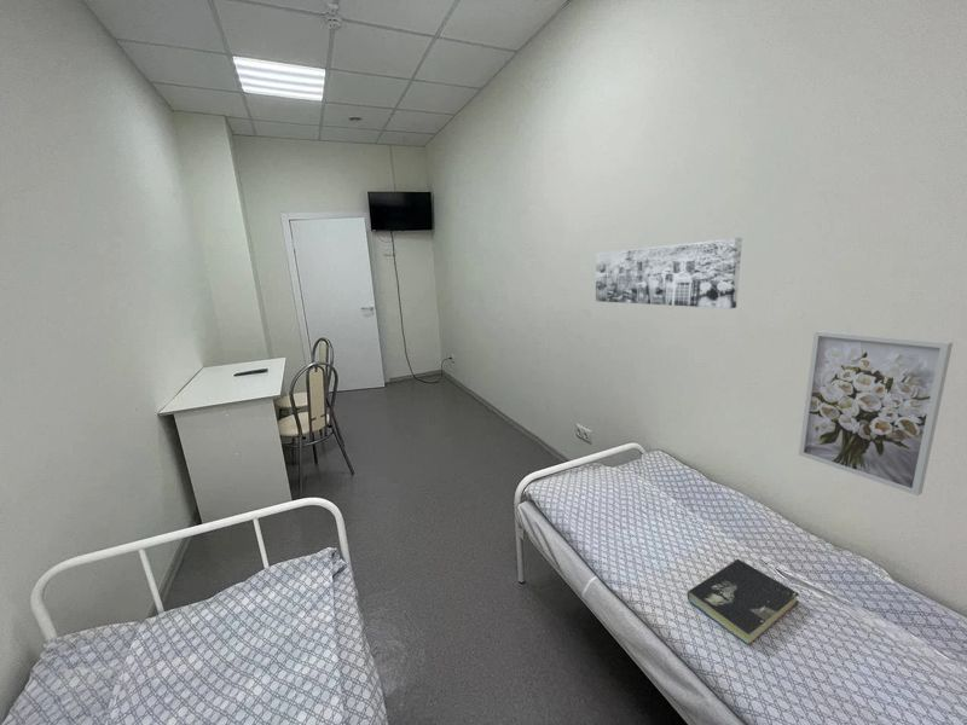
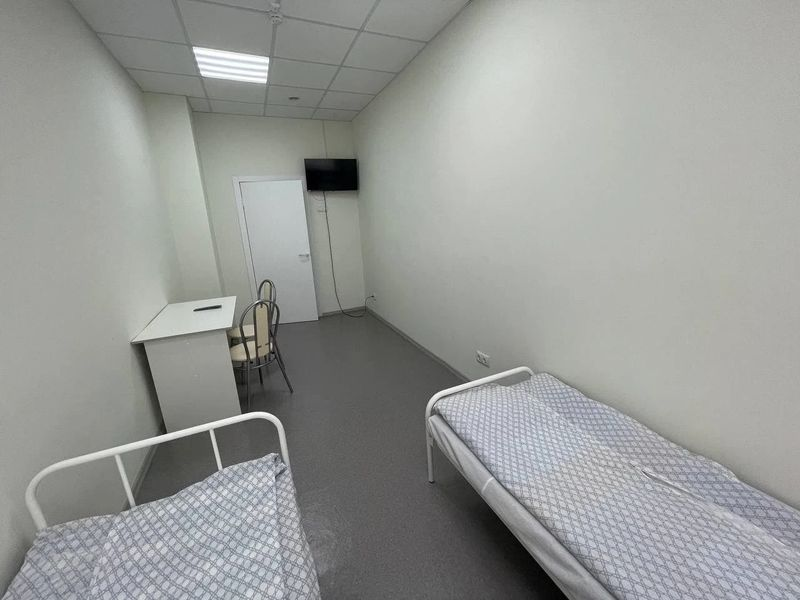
- book [687,558,800,646]
- wall art [595,237,743,309]
- wall art [798,330,954,497]
